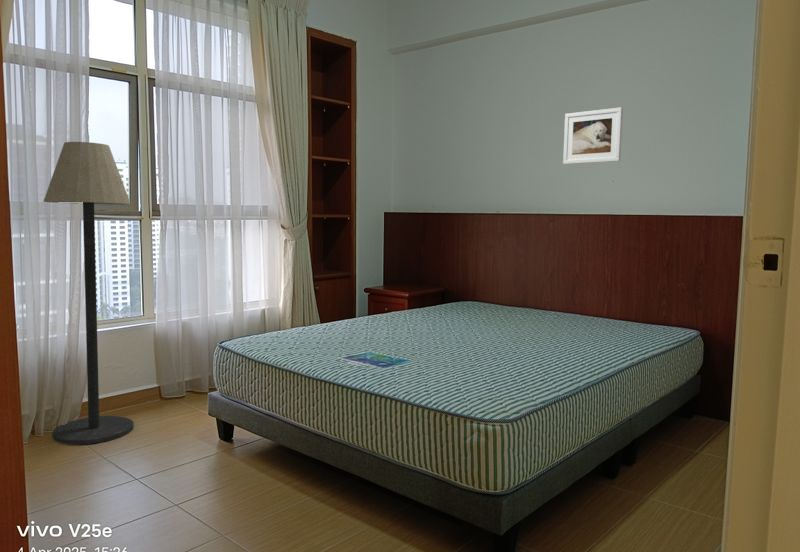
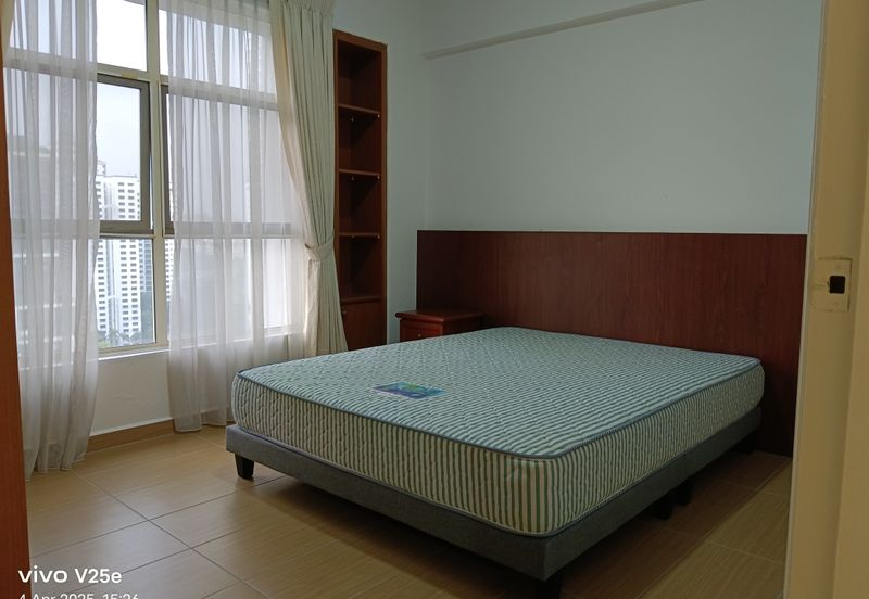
- floor lamp [42,141,135,445]
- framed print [562,107,624,165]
